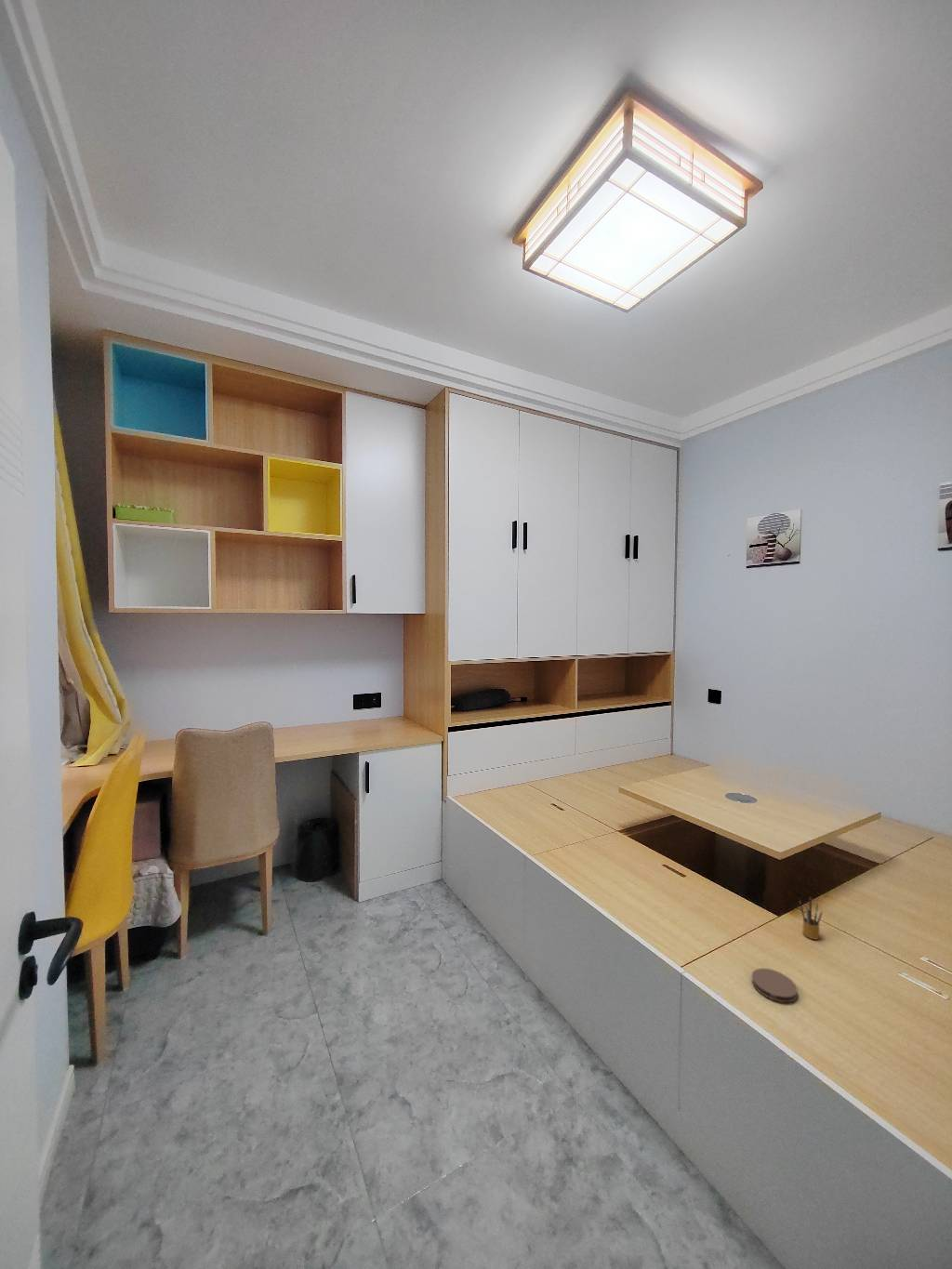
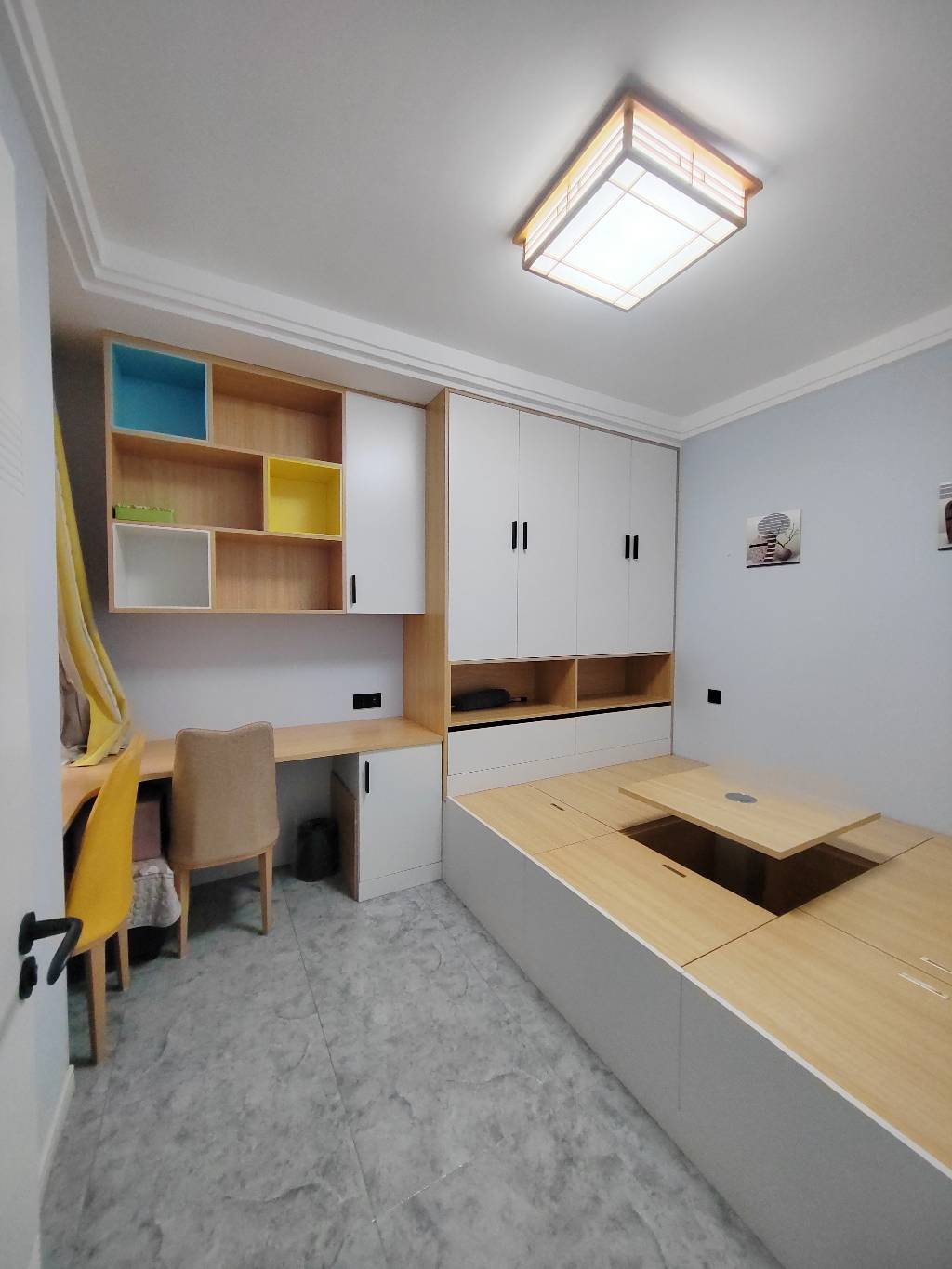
- coaster [751,968,798,1003]
- pencil box [799,895,823,940]
